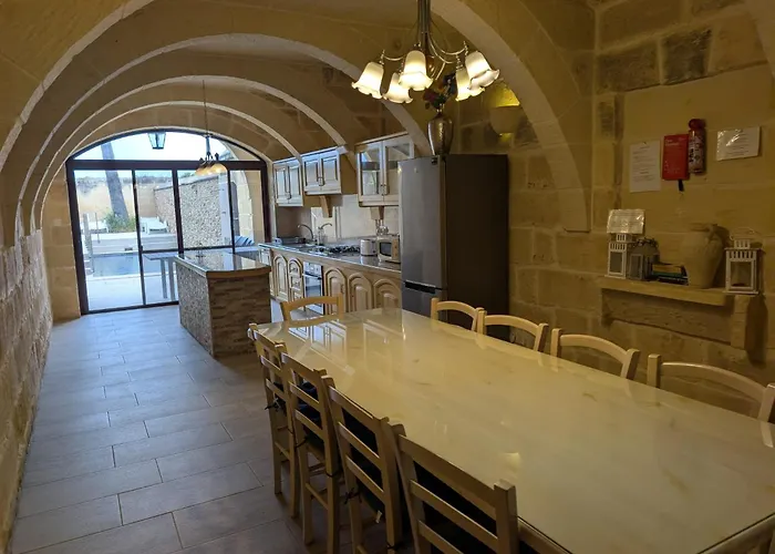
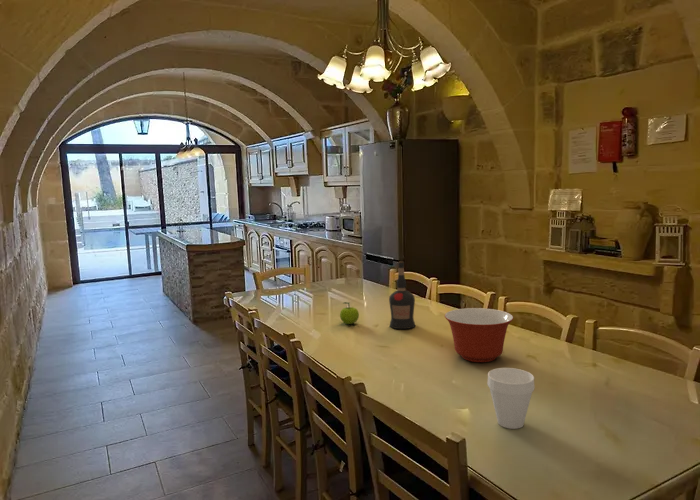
+ mixing bowl [444,307,514,363]
+ liquor bottle [388,261,416,330]
+ cup [487,367,535,430]
+ fruit [339,301,360,325]
